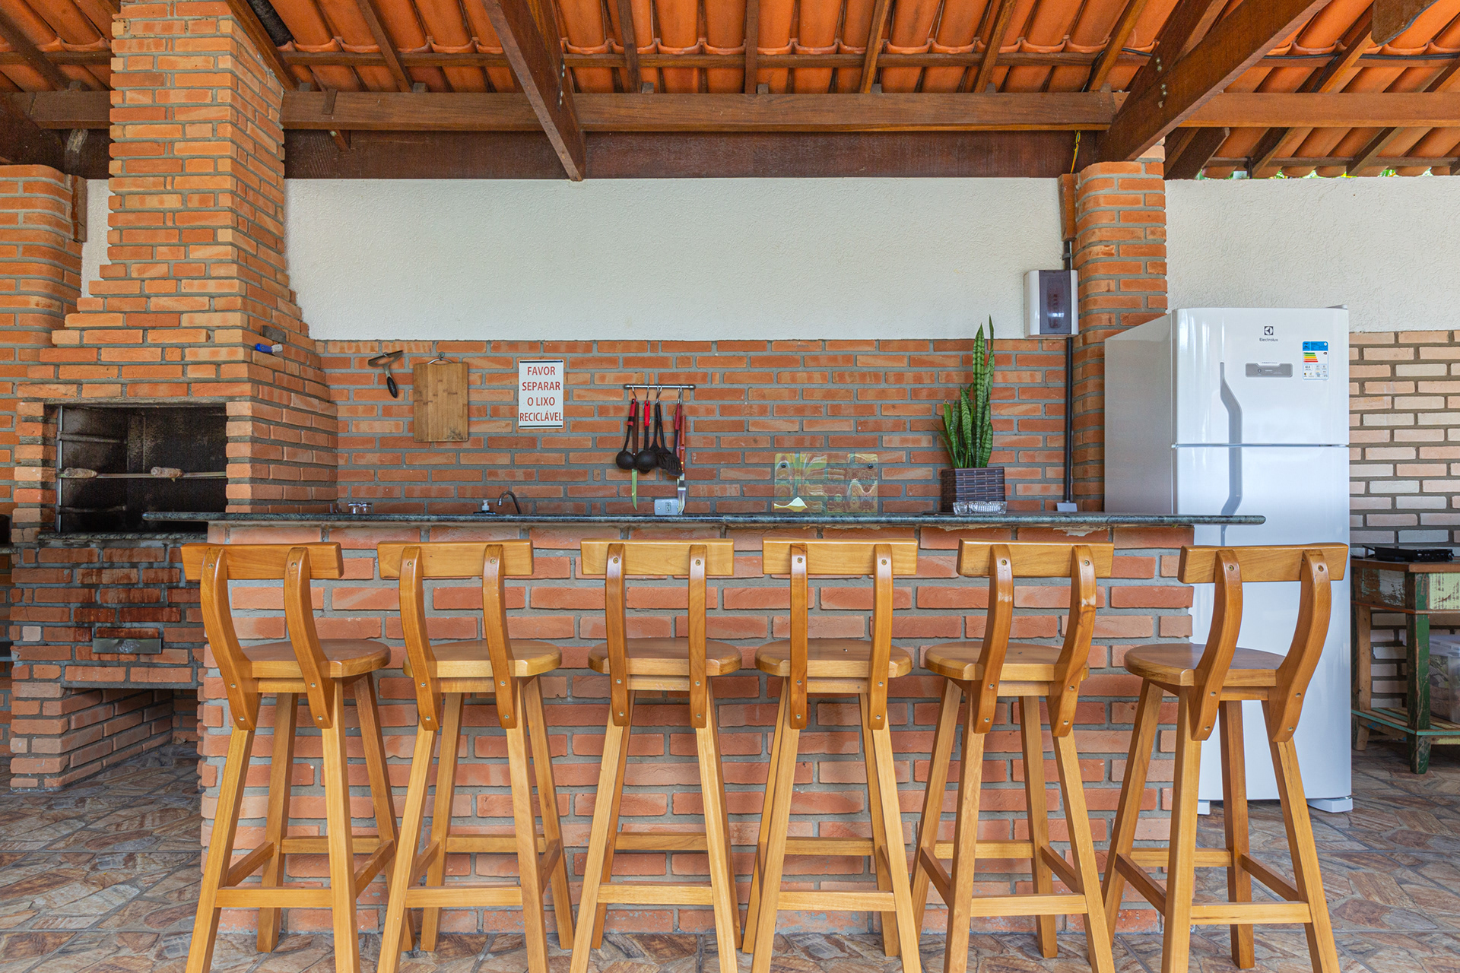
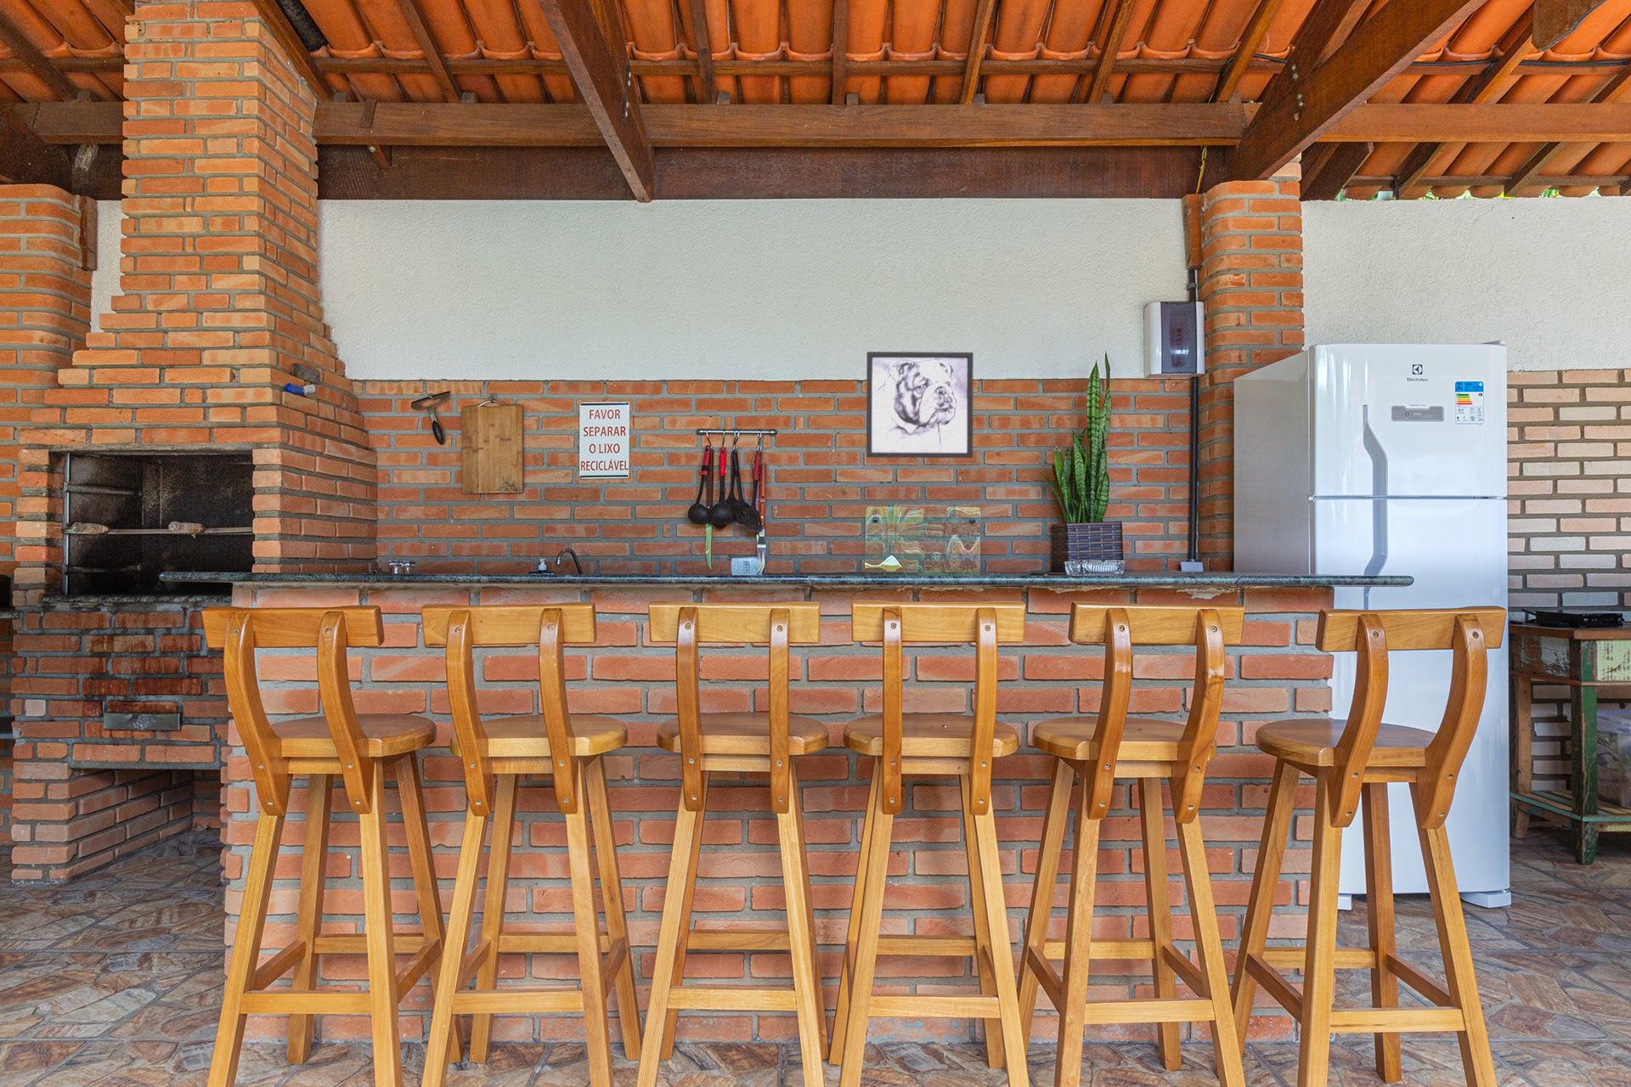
+ wall art [865,351,974,459]
